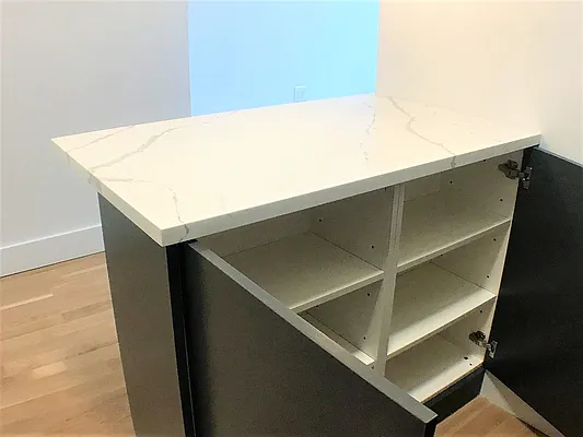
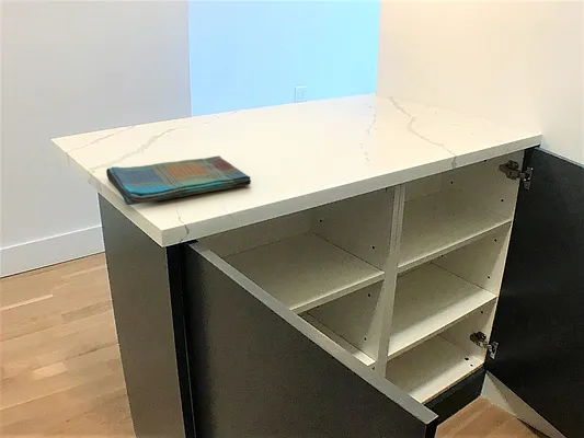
+ dish towel [105,154,252,206]
